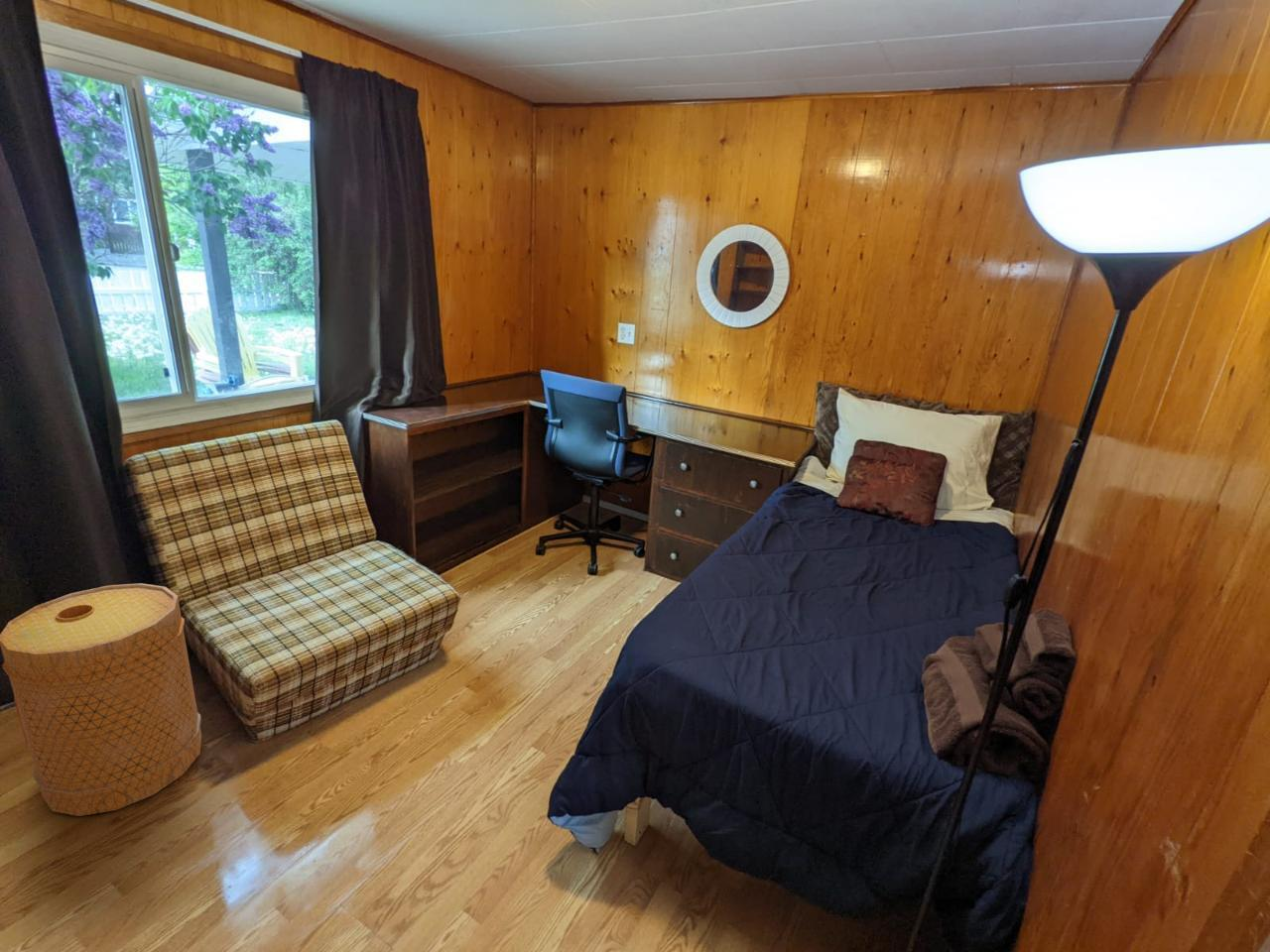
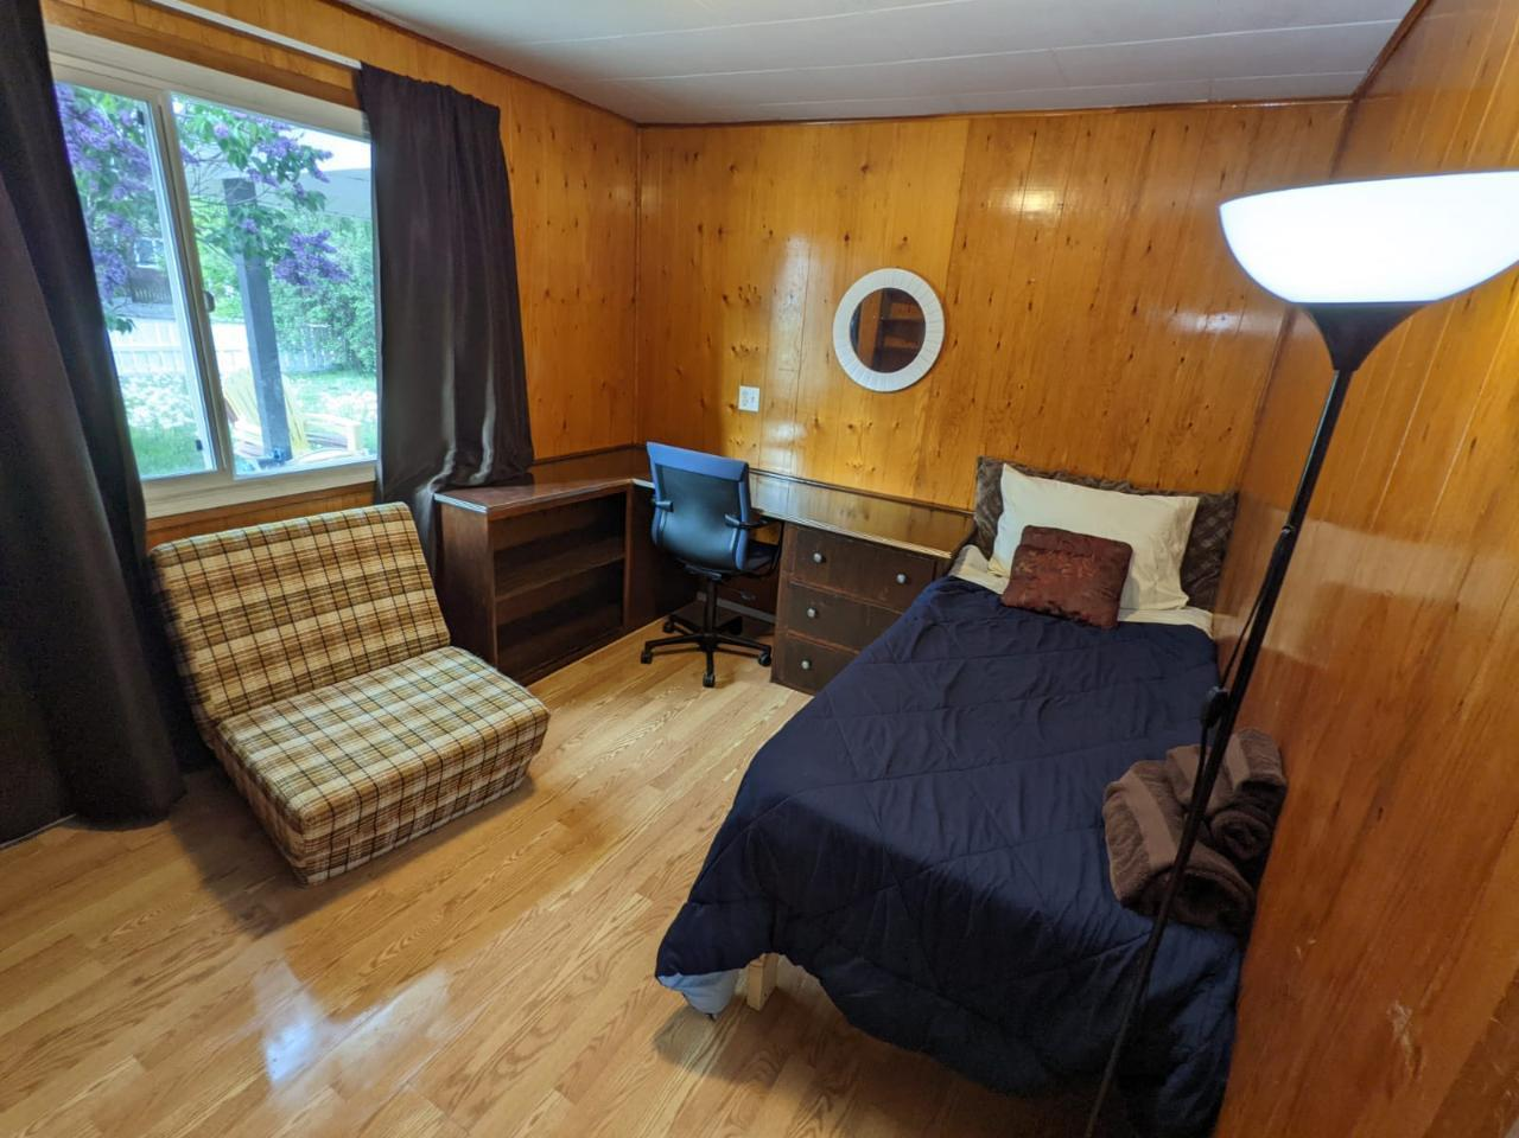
- basket [0,582,202,817]
